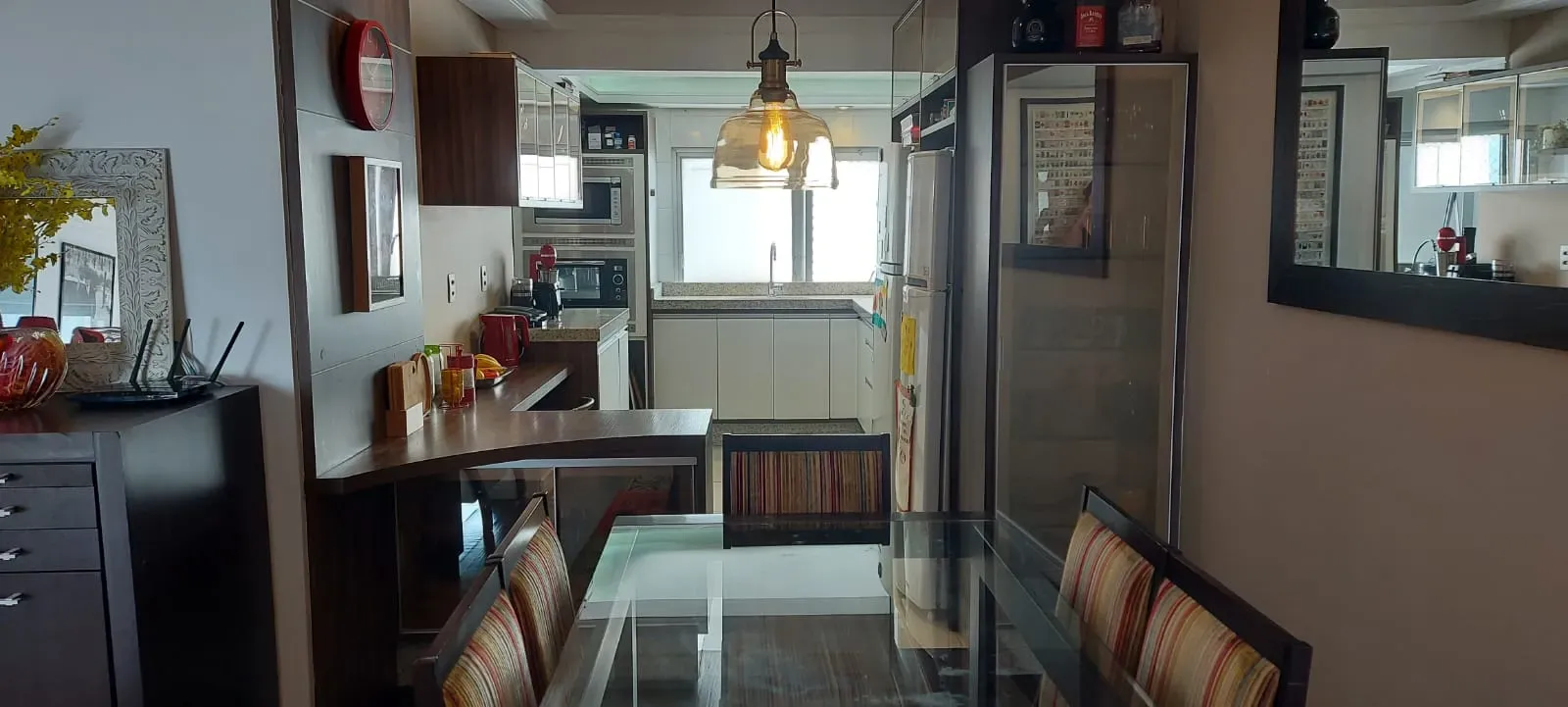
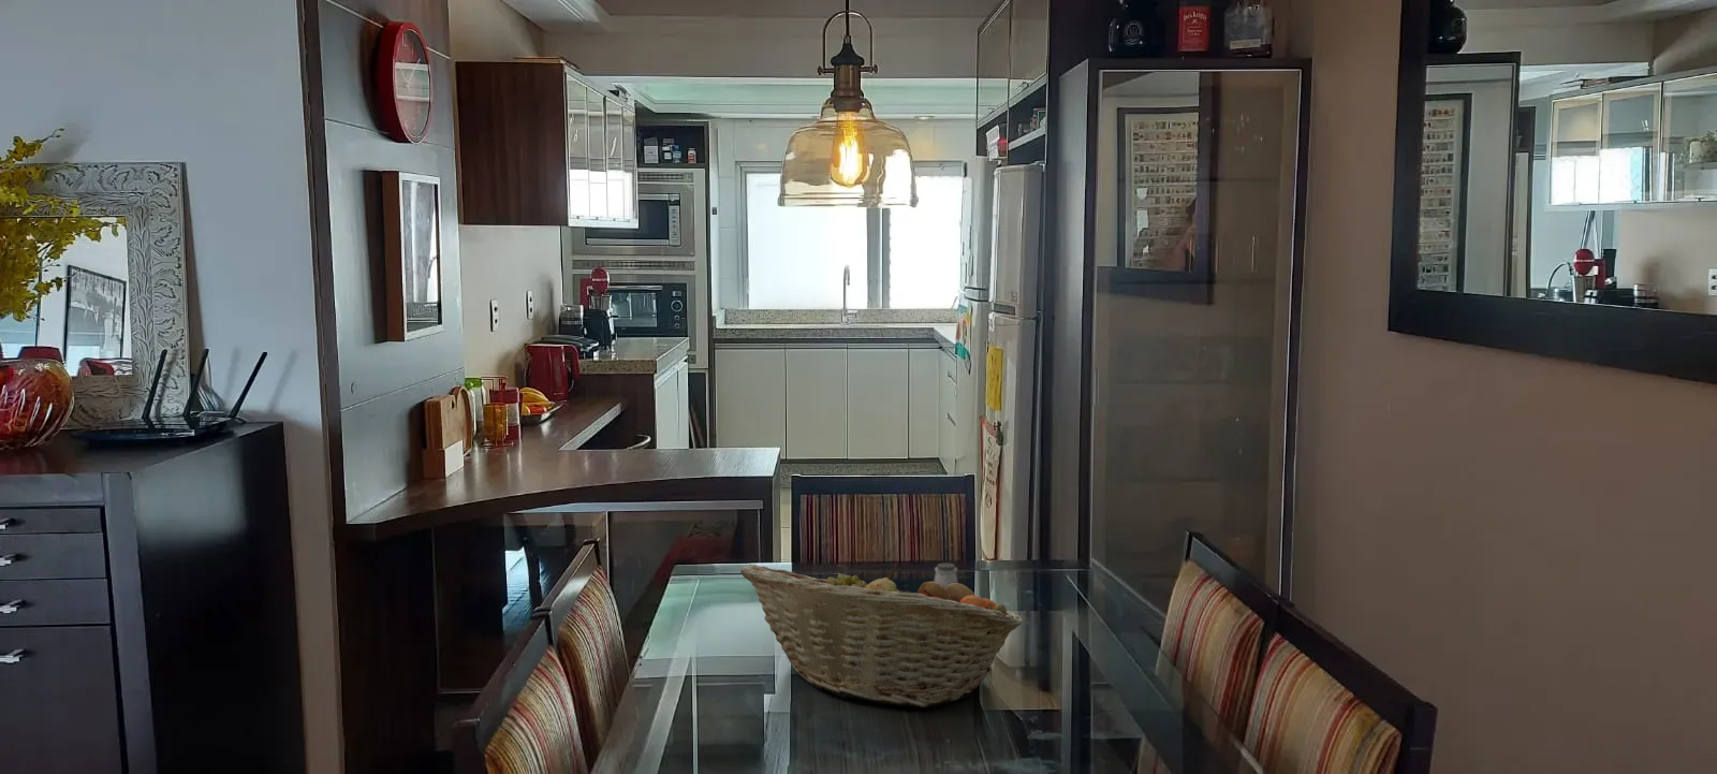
+ saltshaker [934,563,959,588]
+ fruit basket [739,562,1024,708]
